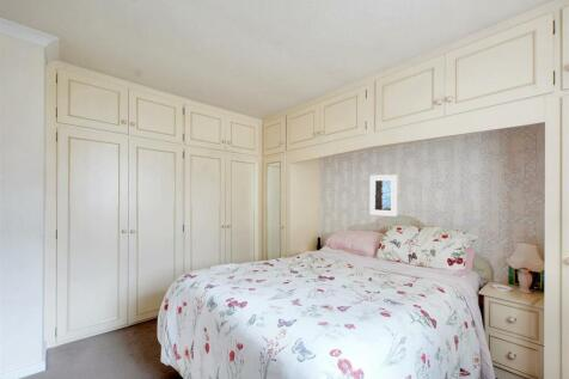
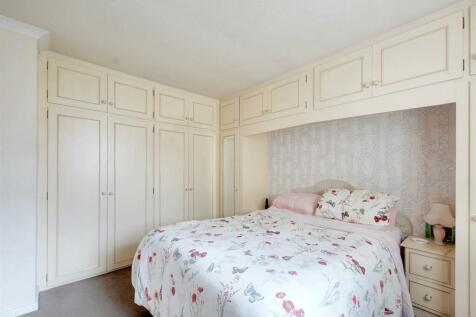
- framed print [369,173,398,218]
